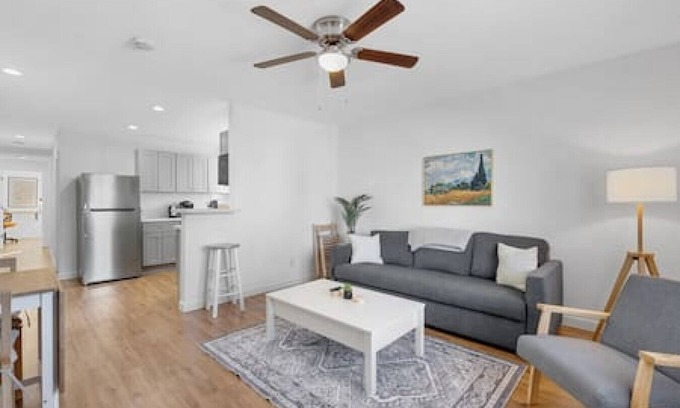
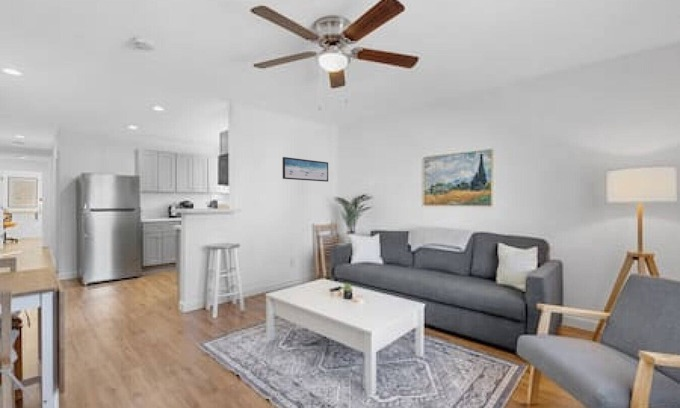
+ wall art [282,156,329,183]
